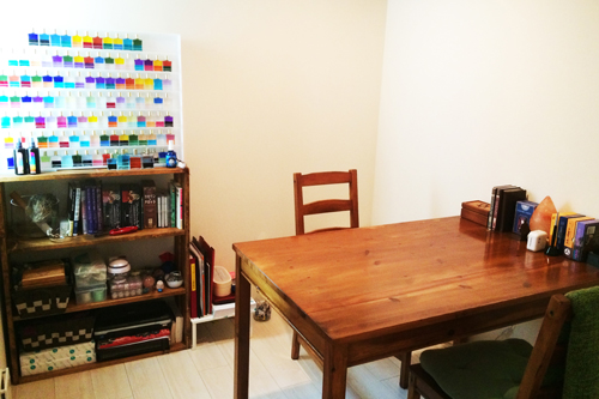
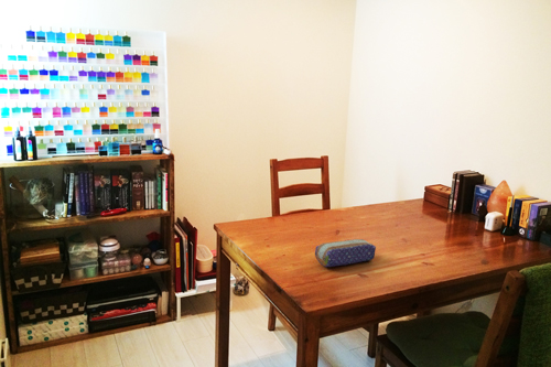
+ pencil case [314,238,377,268]
